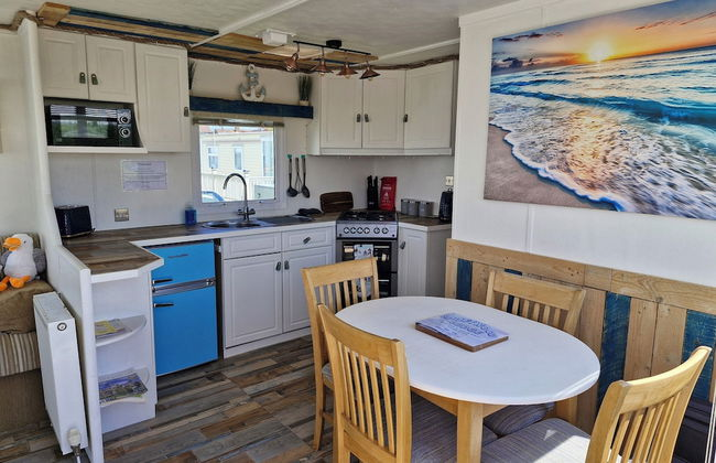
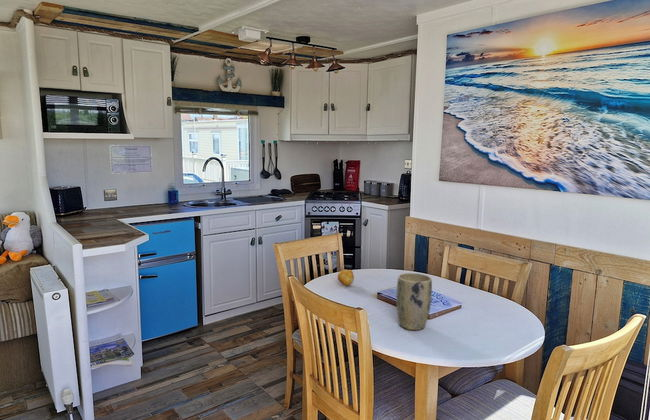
+ fruit [337,269,355,286]
+ plant pot [395,272,433,331]
